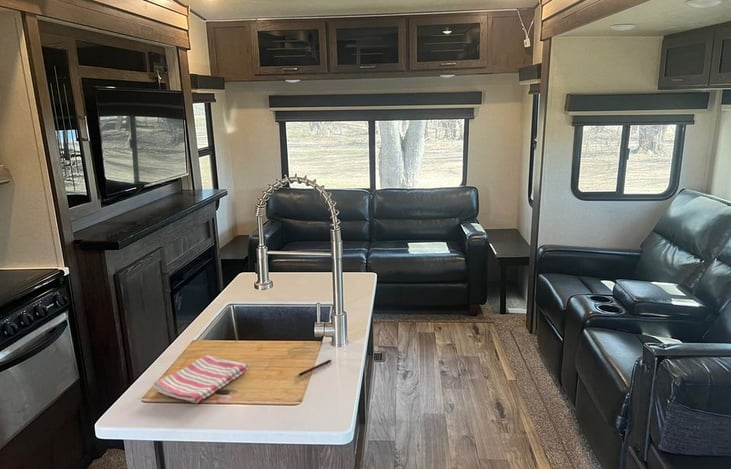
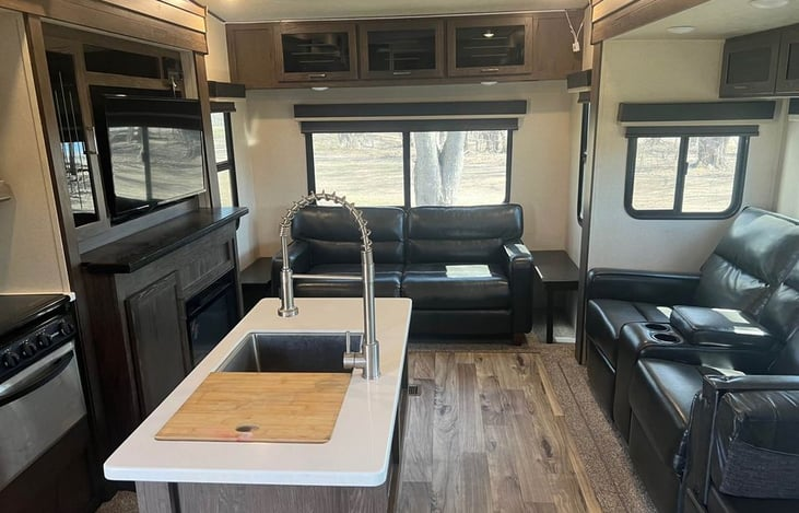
- dish towel [152,355,250,404]
- pen [294,359,333,378]
